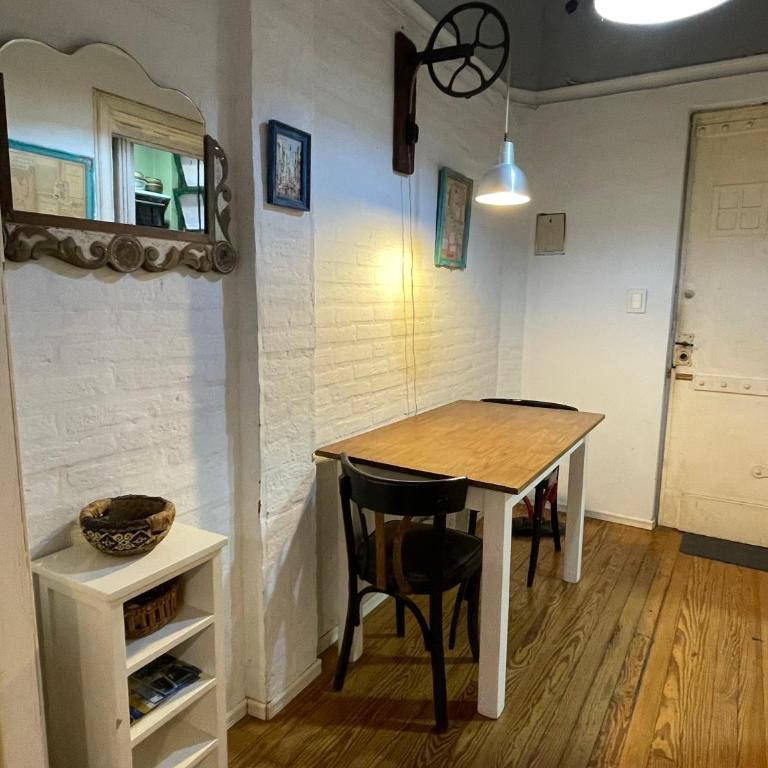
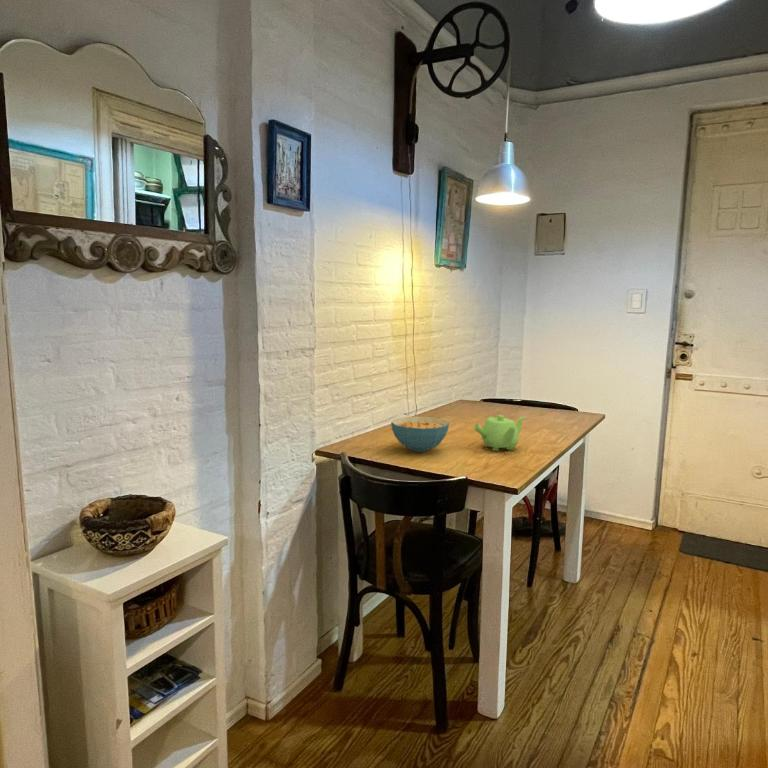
+ cereal bowl [390,416,450,453]
+ teapot [473,414,527,452]
